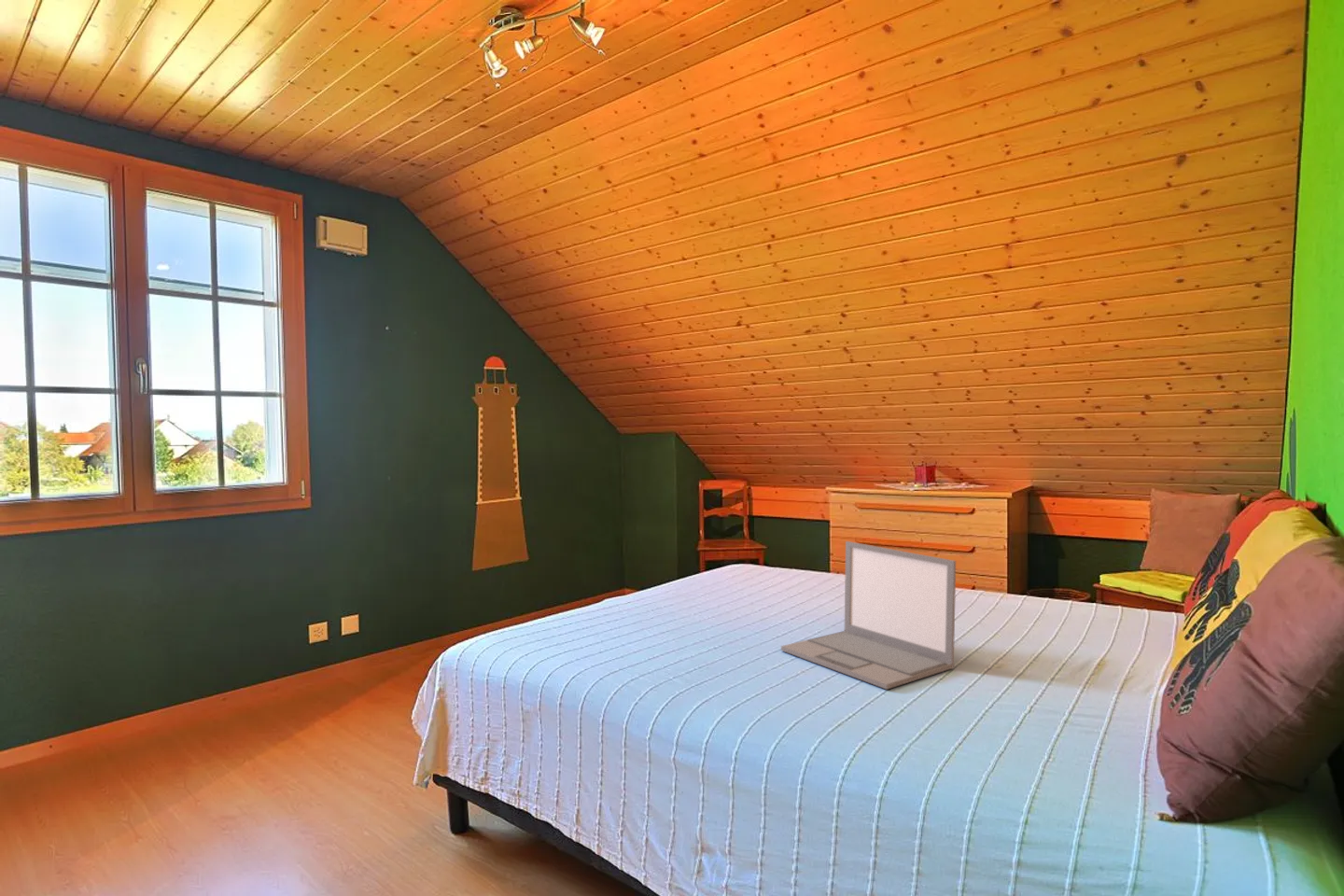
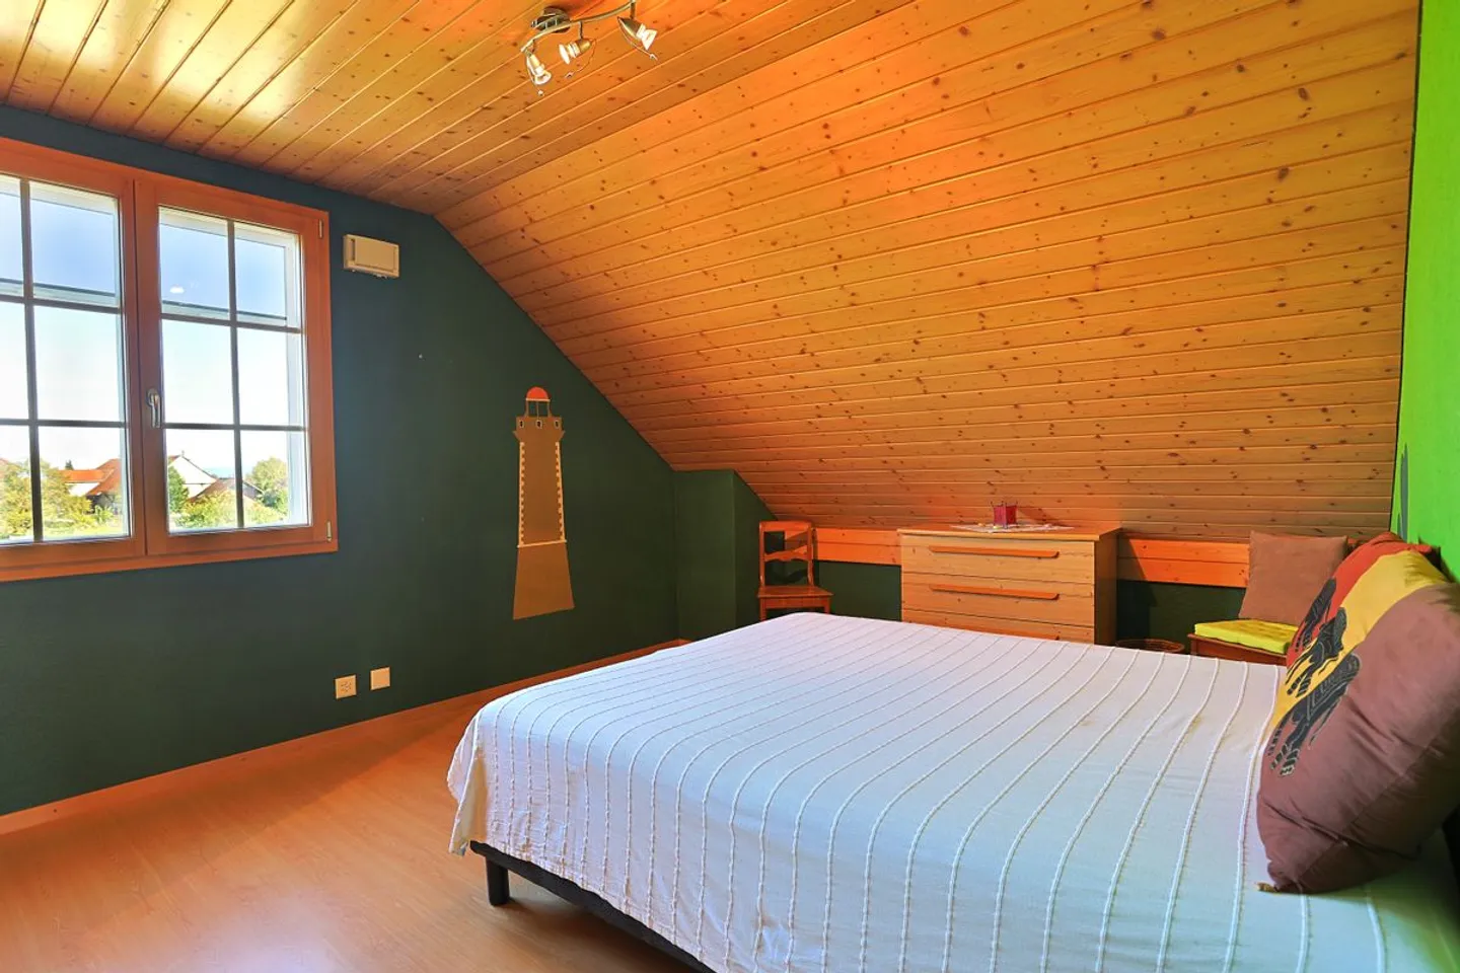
- laptop [780,540,957,691]
